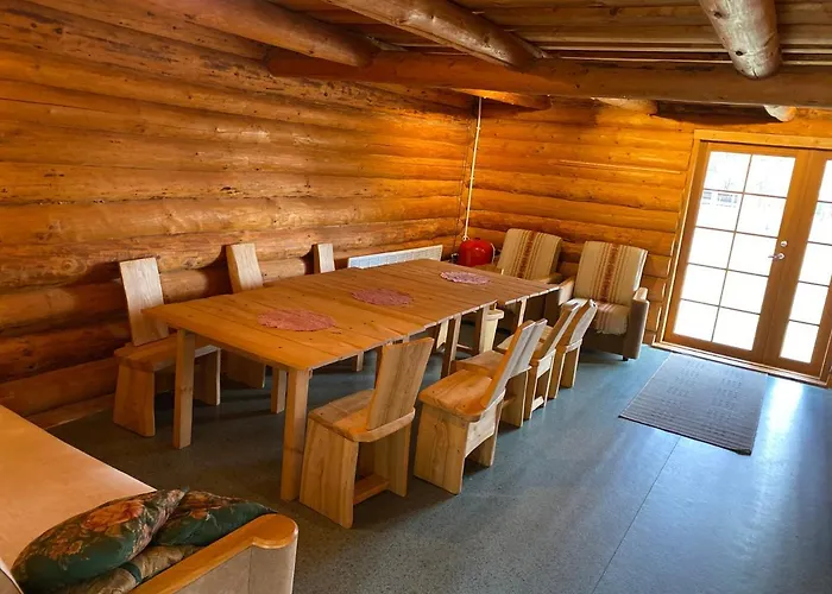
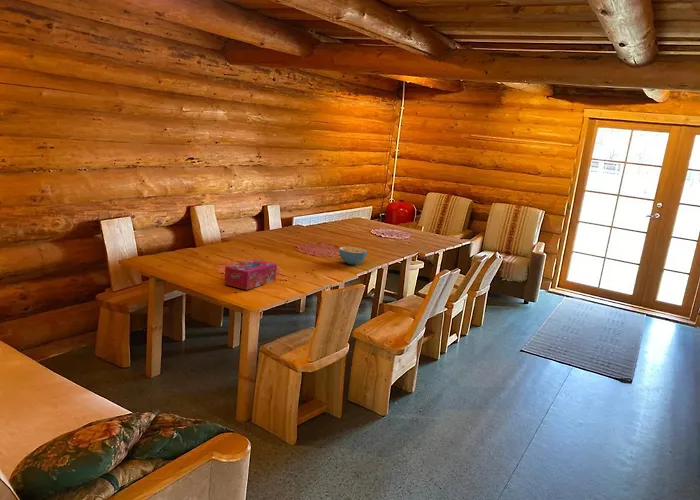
+ cereal bowl [338,246,368,265]
+ tissue box [223,258,278,291]
